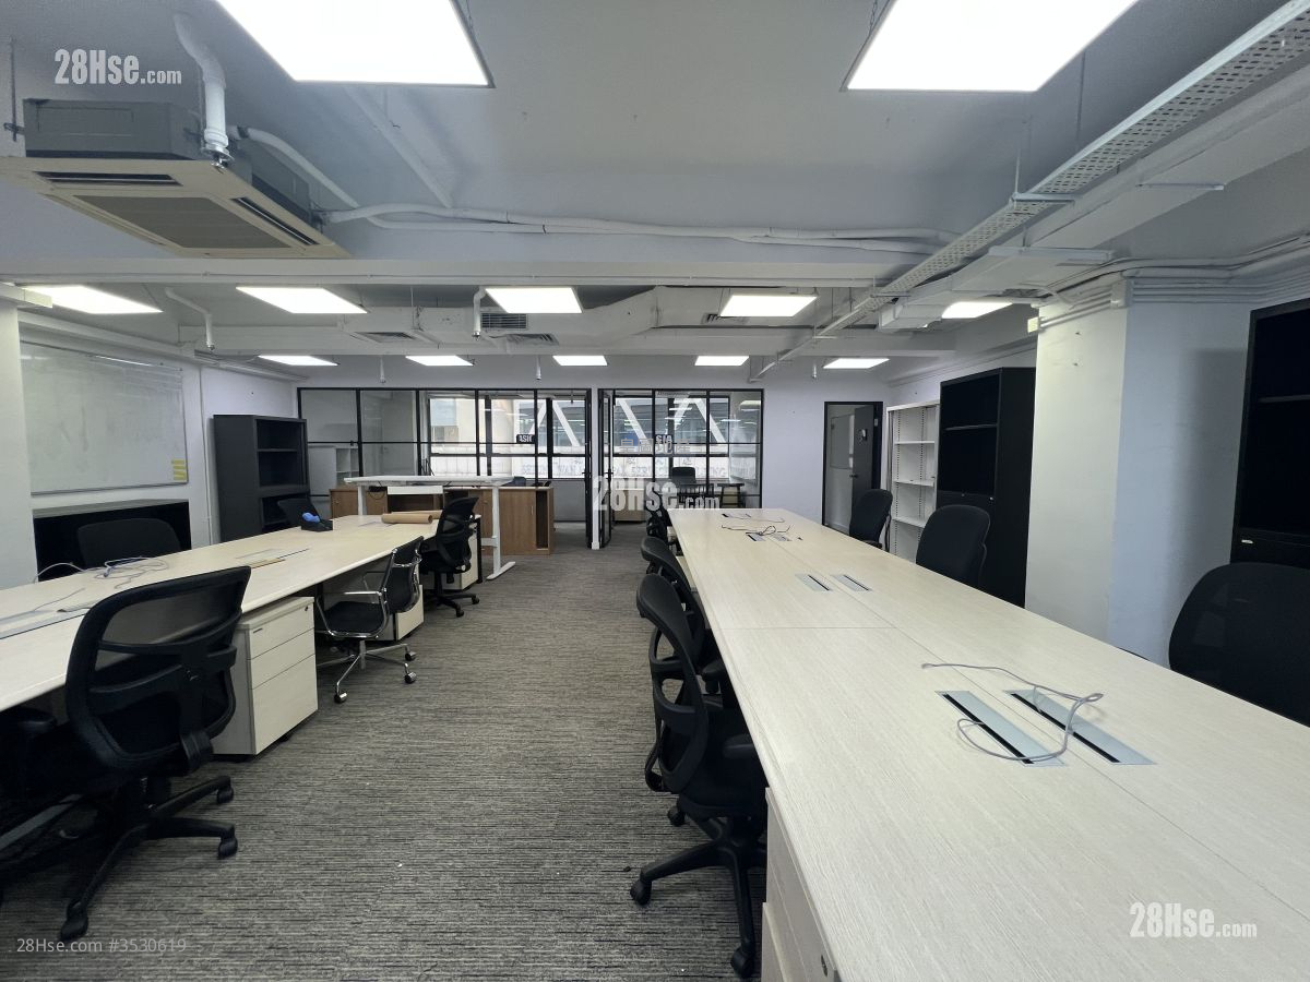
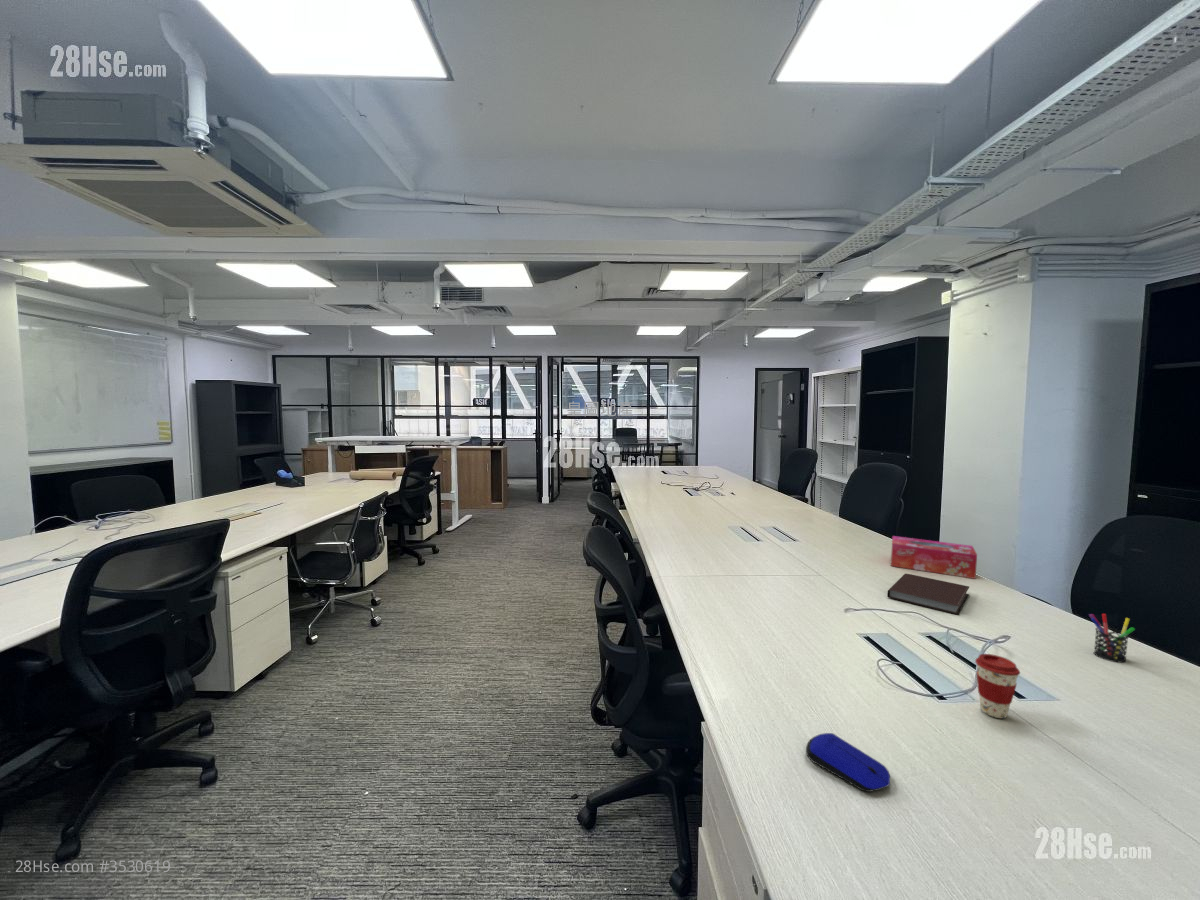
+ pen holder [1088,613,1136,664]
+ tissue box [890,535,978,580]
+ computer mouse [805,732,891,793]
+ notebook [886,573,970,616]
+ coffee cup [974,653,1021,719]
